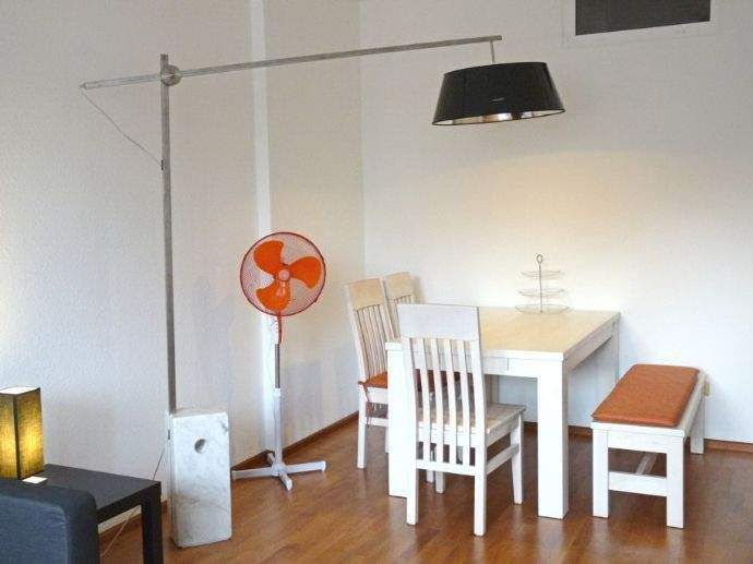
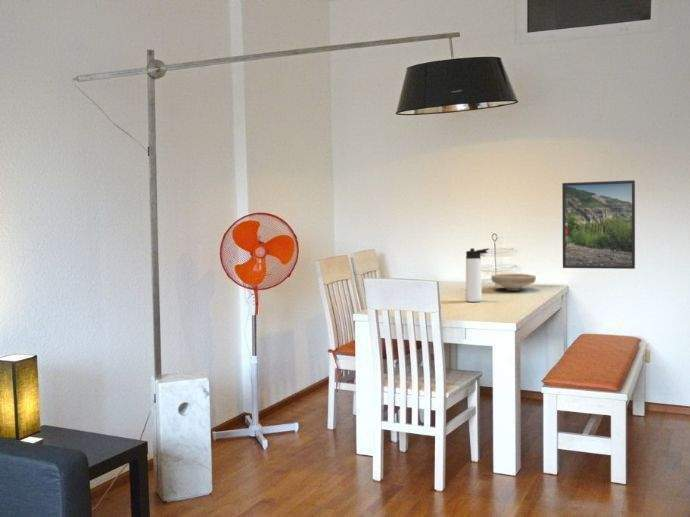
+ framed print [561,179,636,270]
+ bowl [490,273,537,292]
+ thermos bottle [465,247,490,303]
